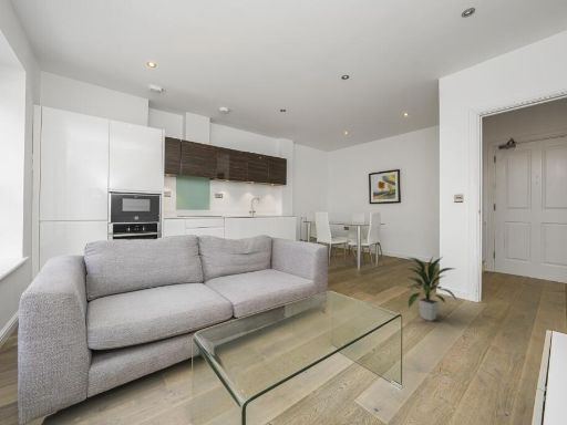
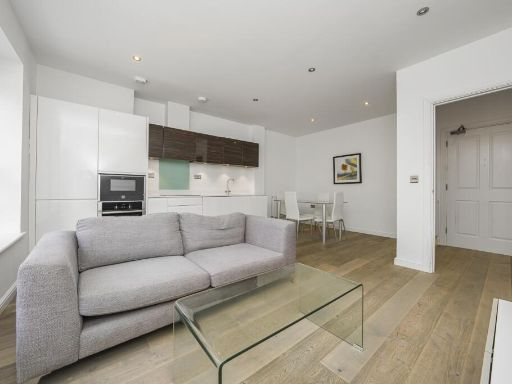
- indoor plant [404,255,458,322]
